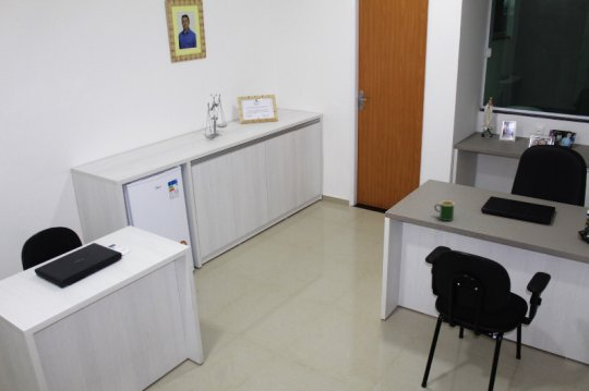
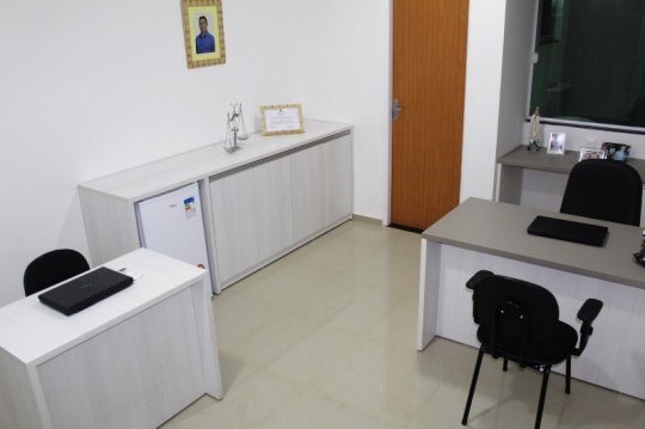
- mug [433,199,456,222]
